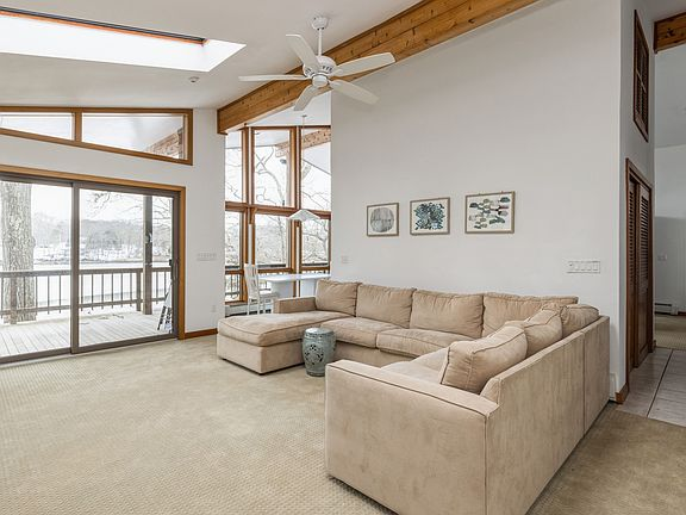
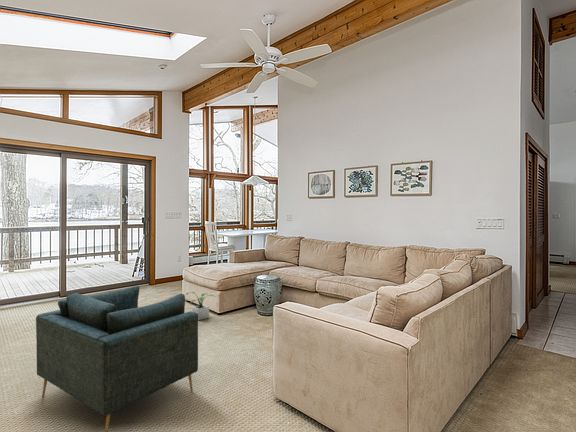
+ potted plant [185,291,216,321]
+ armchair [35,285,199,432]
